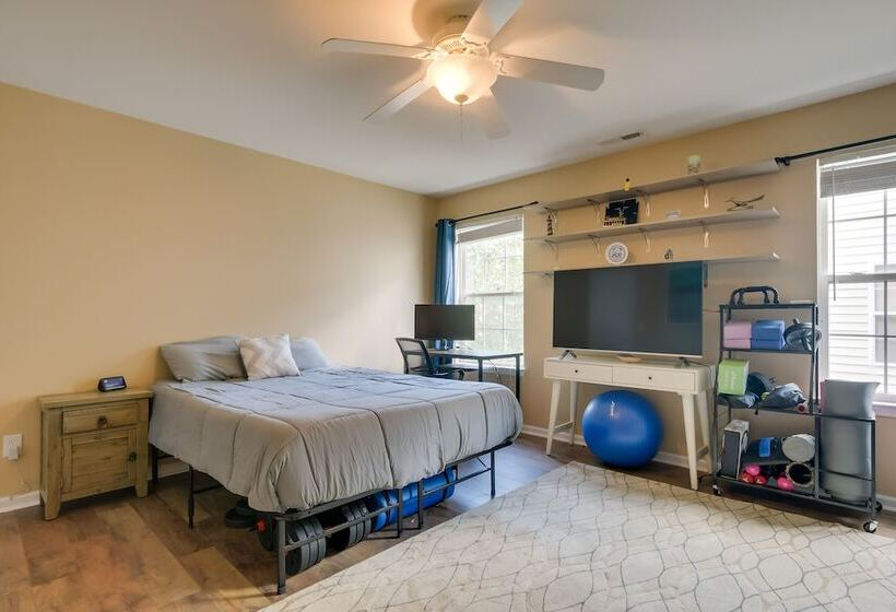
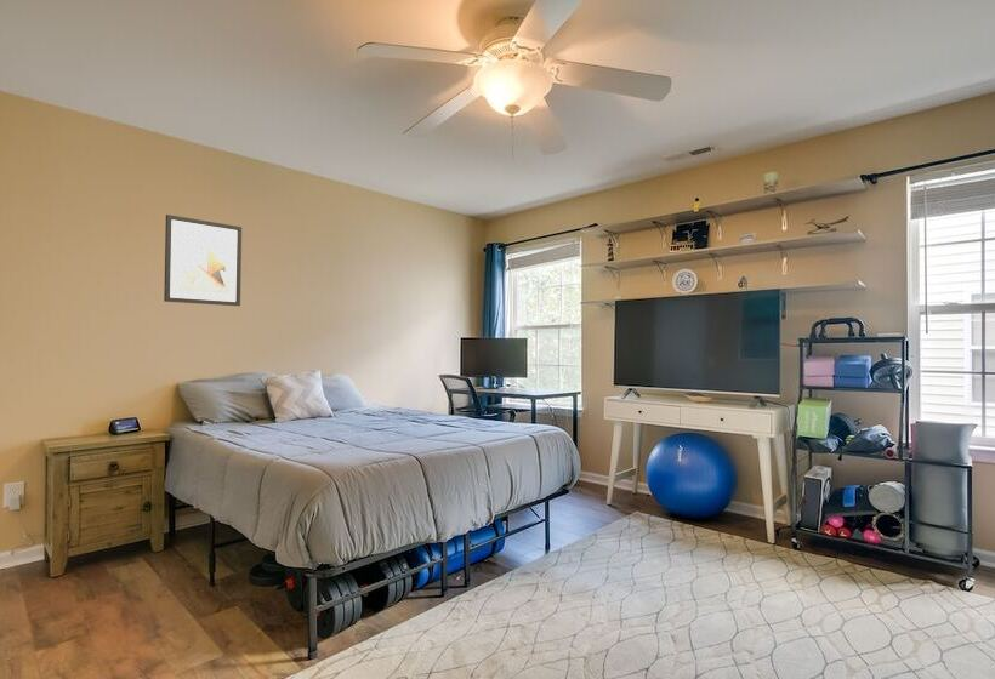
+ wall art [163,213,243,307]
